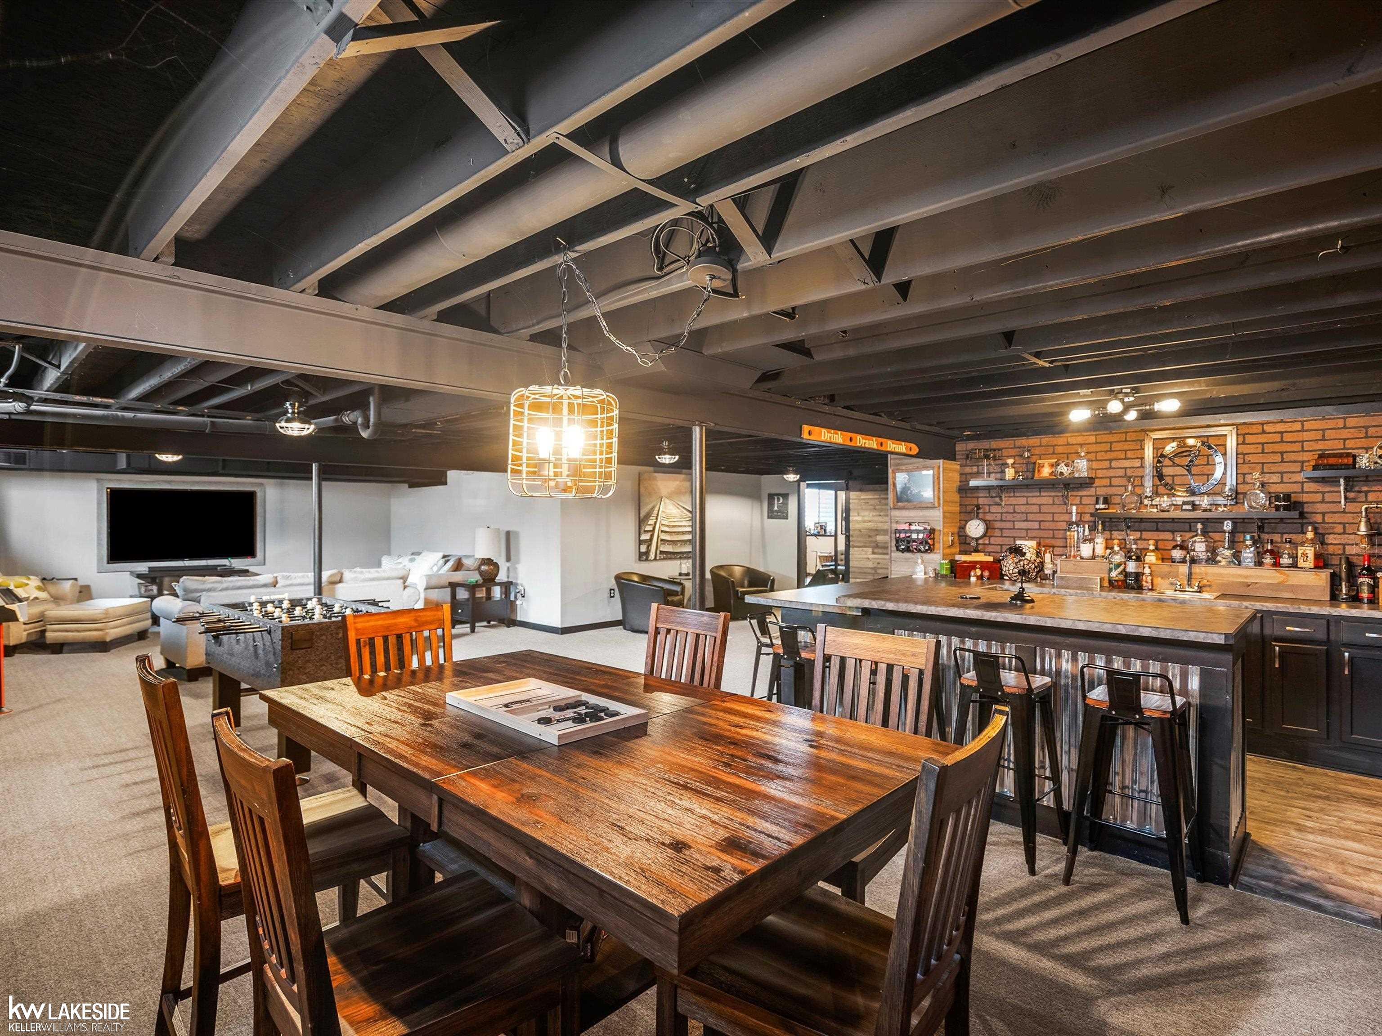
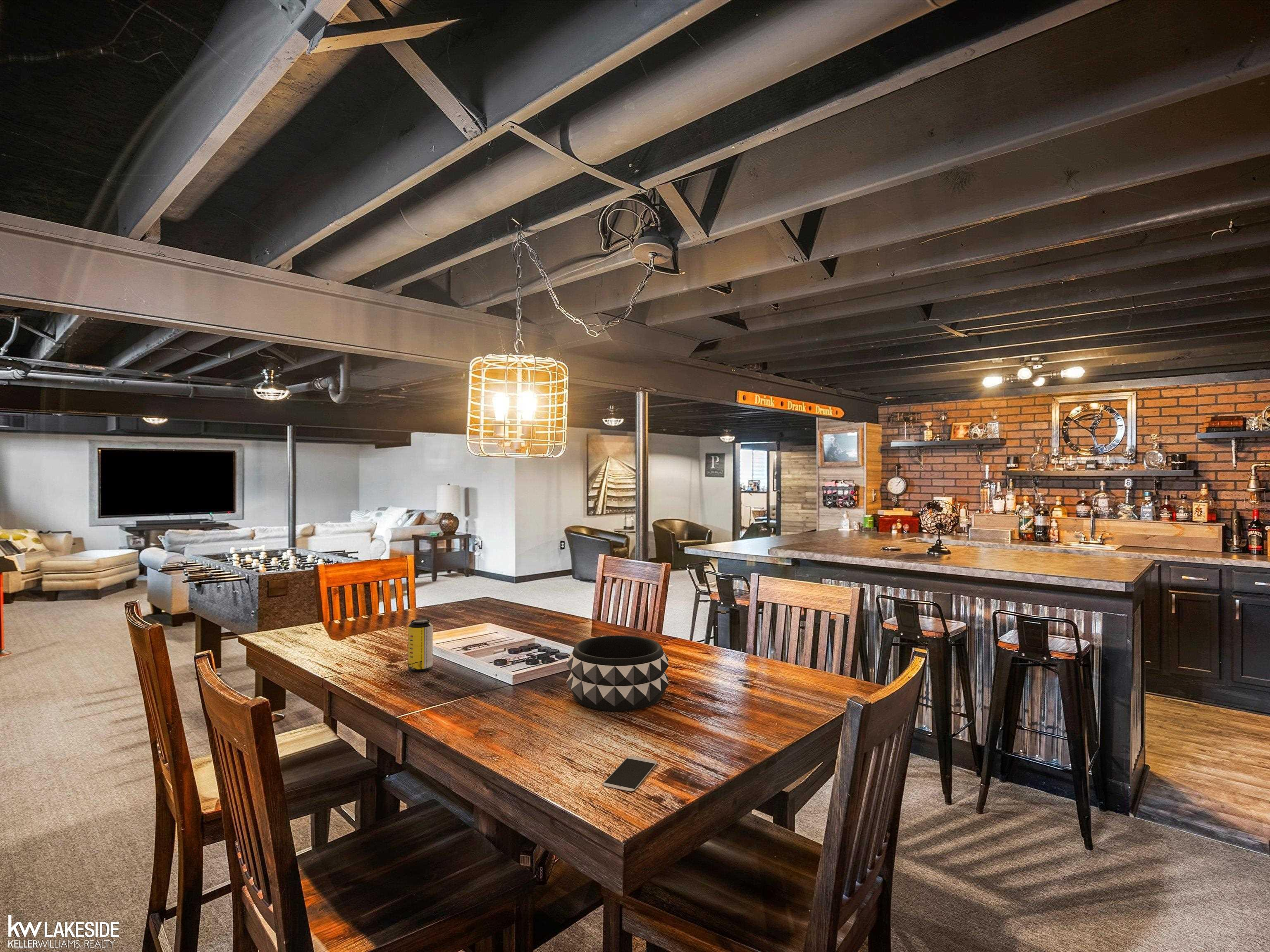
+ smartphone [602,755,658,792]
+ beverage can [408,618,433,672]
+ decorative bowl [566,635,669,712]
